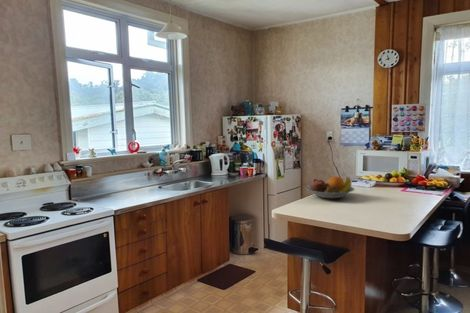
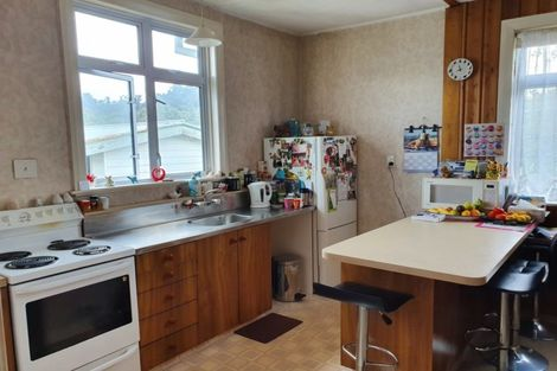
- fruit bowl [305,175,355,200]
